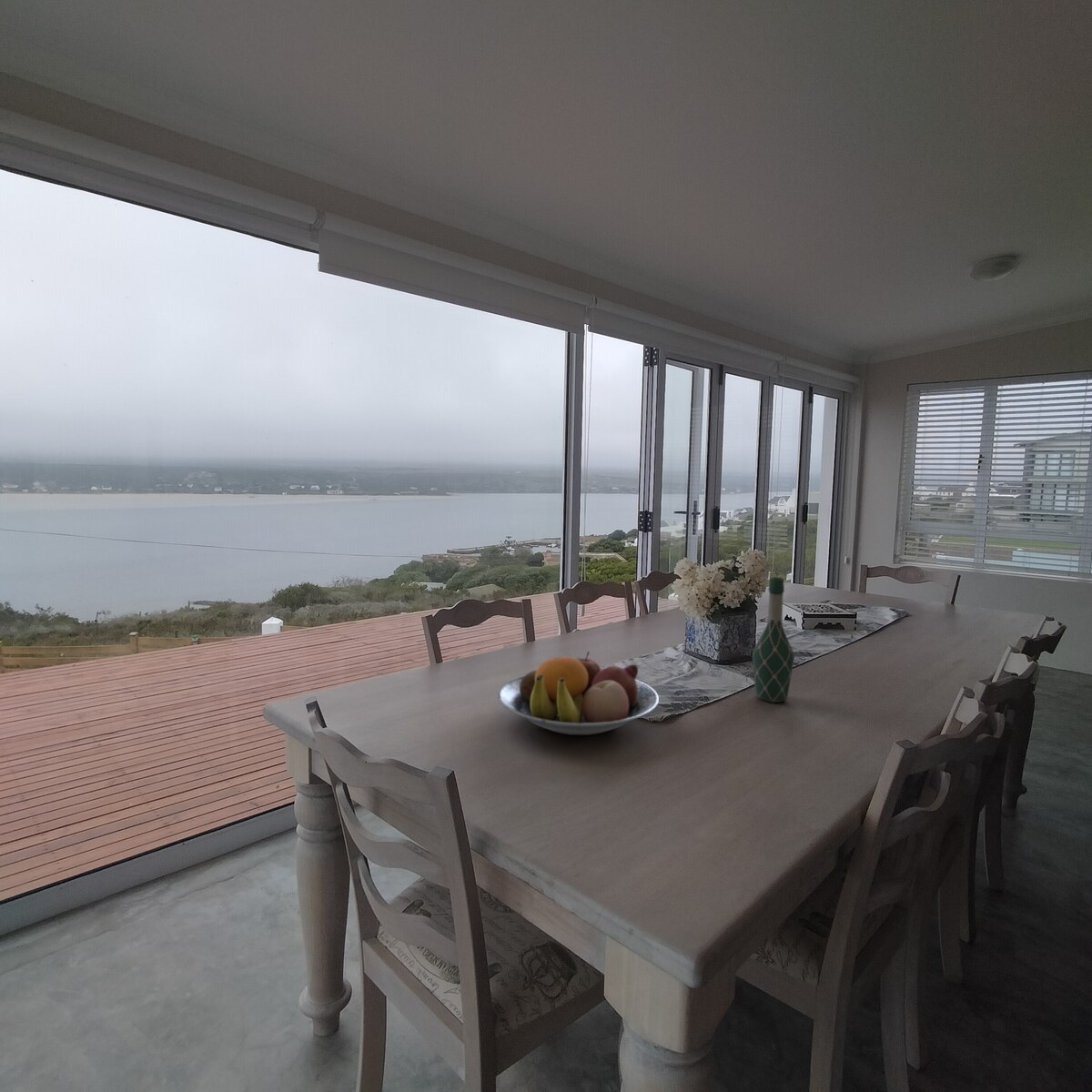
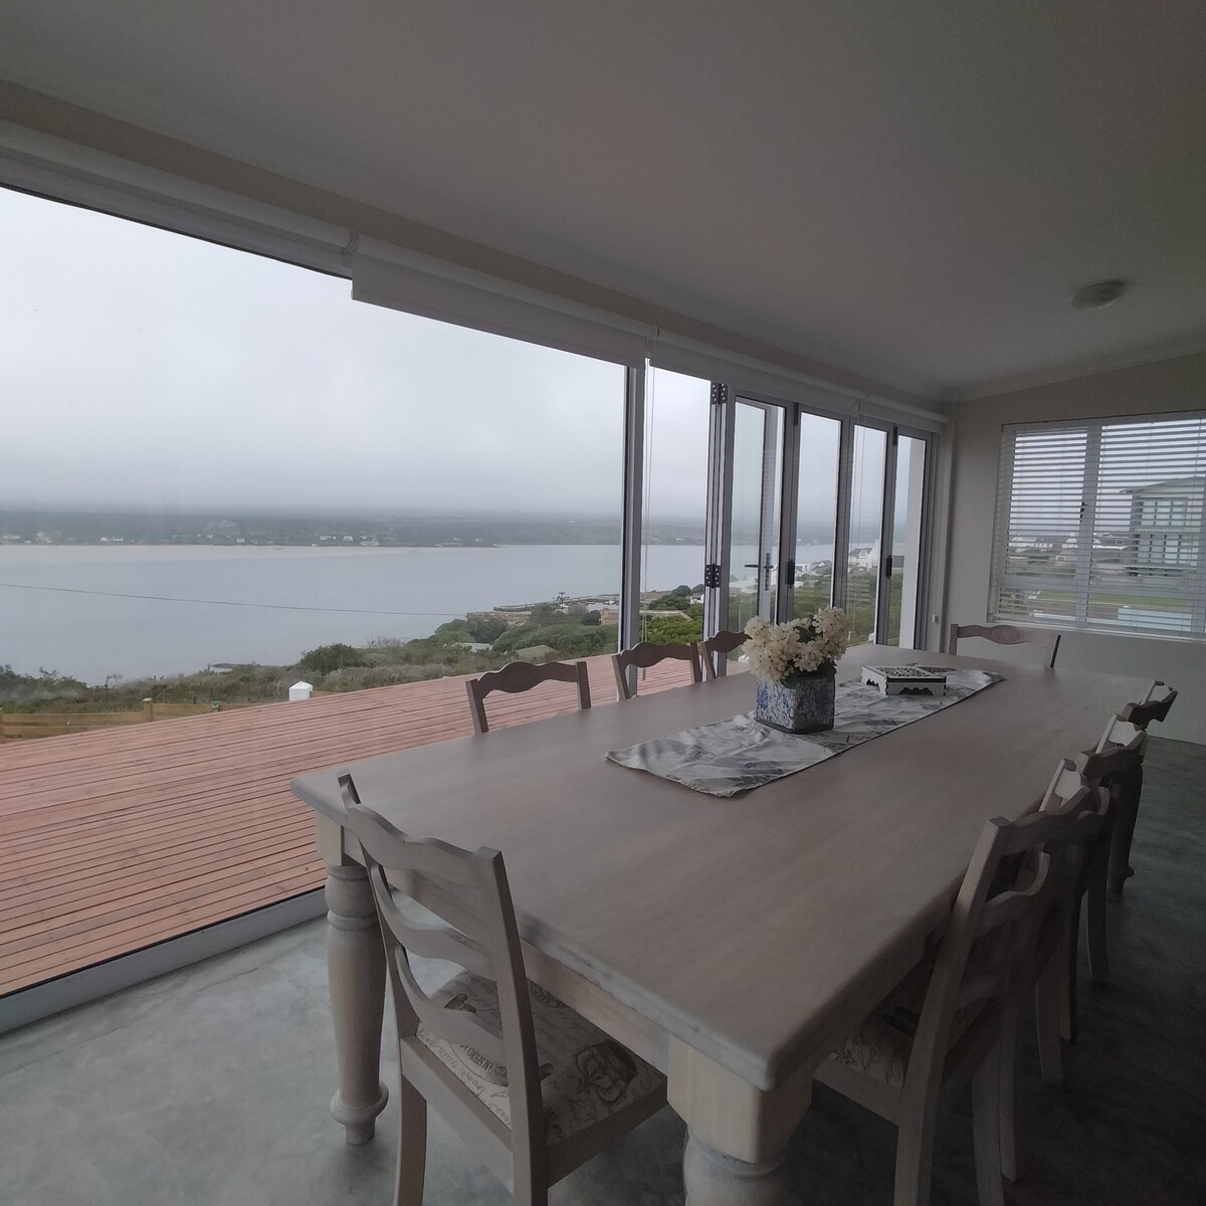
- fruit bowl [497,651,660,736]
- wine bottle [752,576,795,703]
